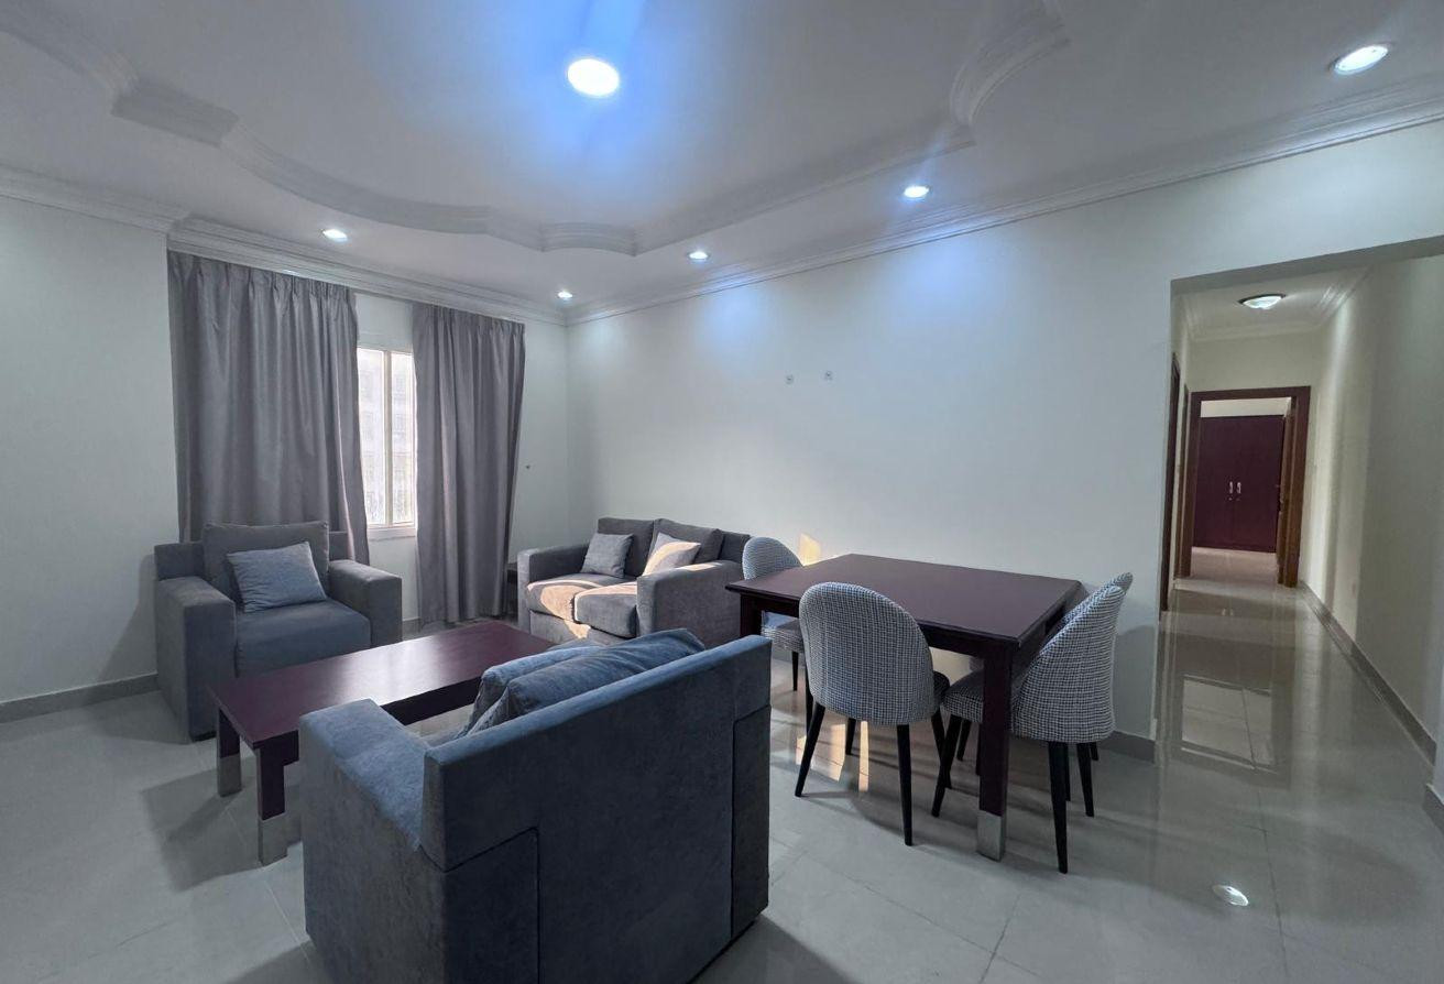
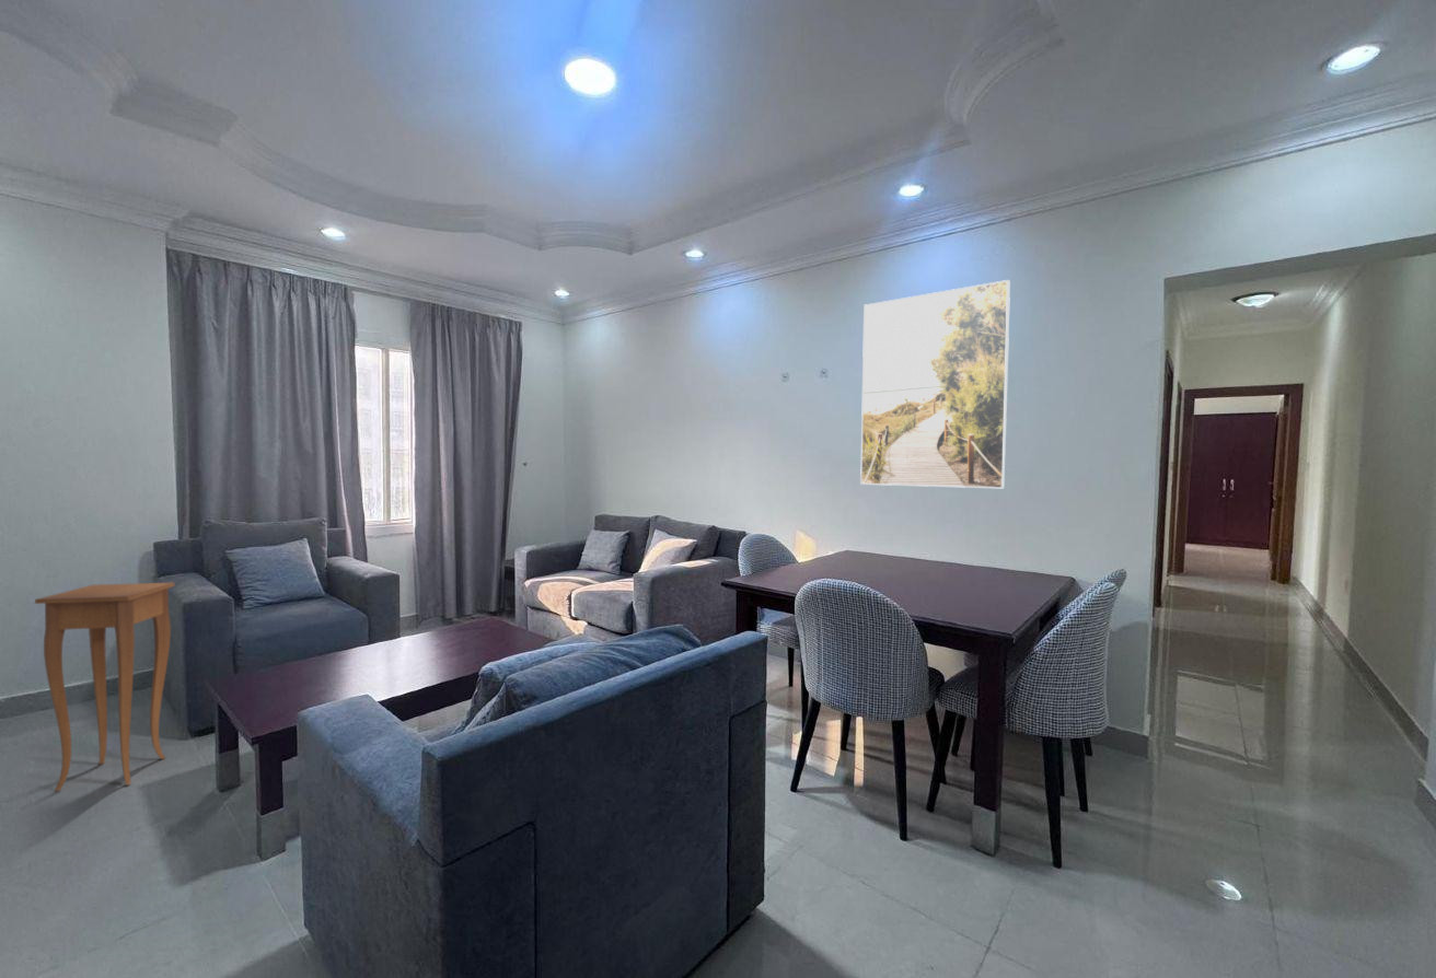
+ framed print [859,279,1011,489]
+ side table [34,581,175,792]
